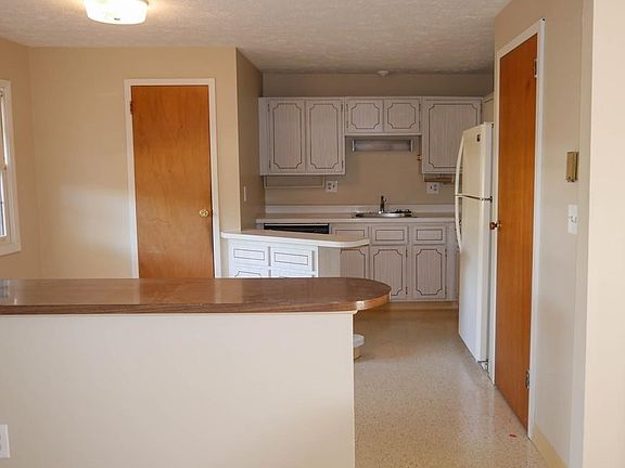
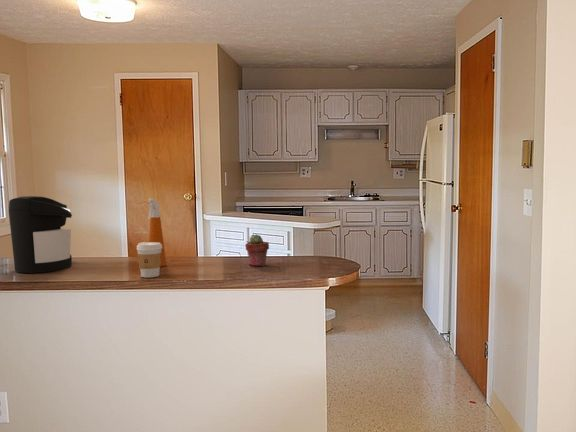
+ potted succulent [244,233,270,267]
+ coffee maker [8,195,73,274]
+ coffee cup [136,241,162,279]
+ spray bottle [147,198,167,267]
